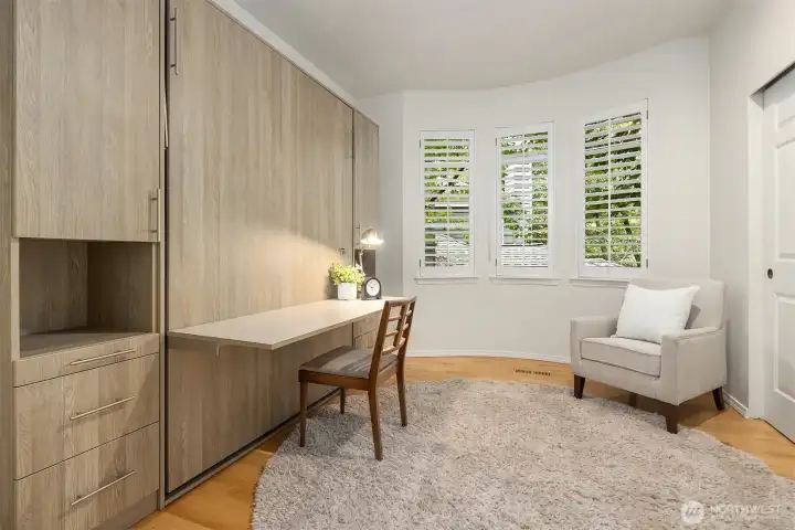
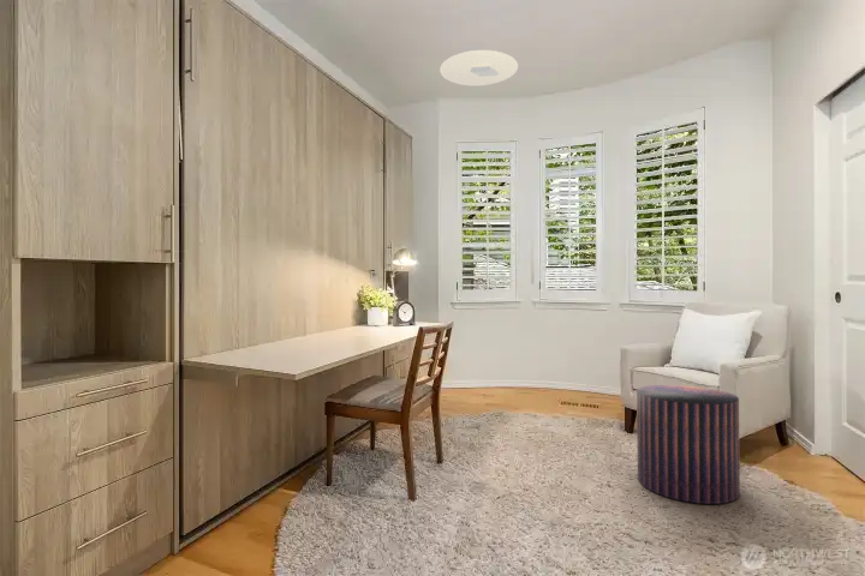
+ ceiling light [439,49,519,86]
+ pouf [636,384,741,505]
